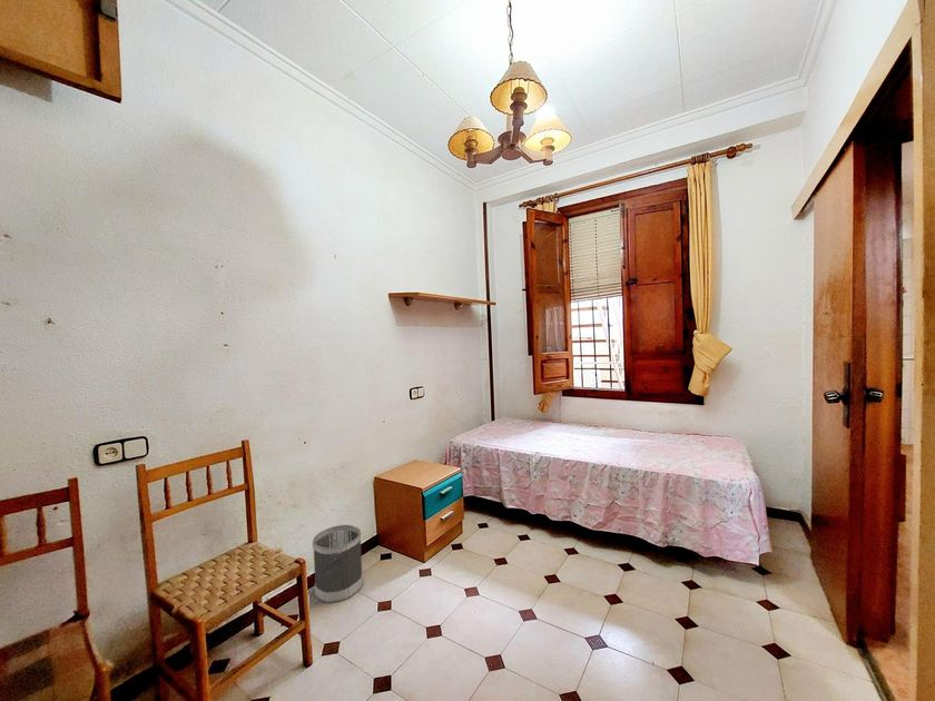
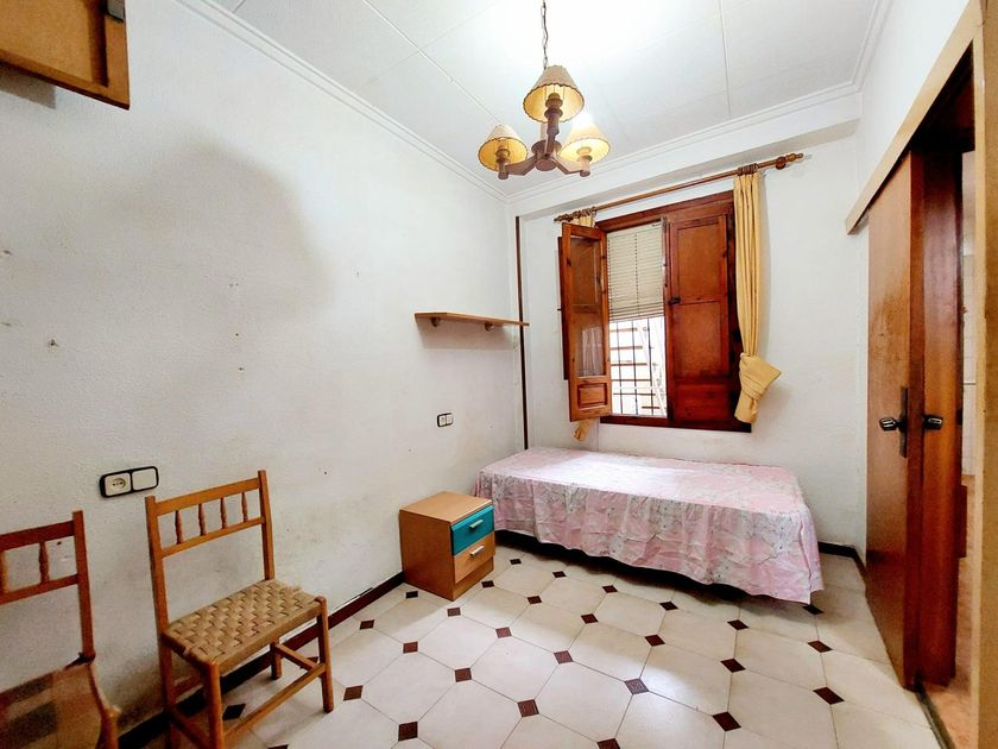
- wastebasket [312,524,364,604]
